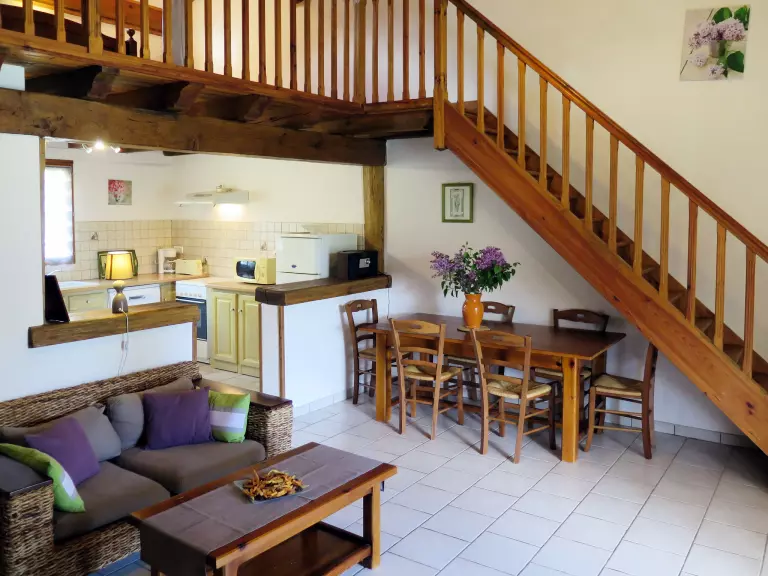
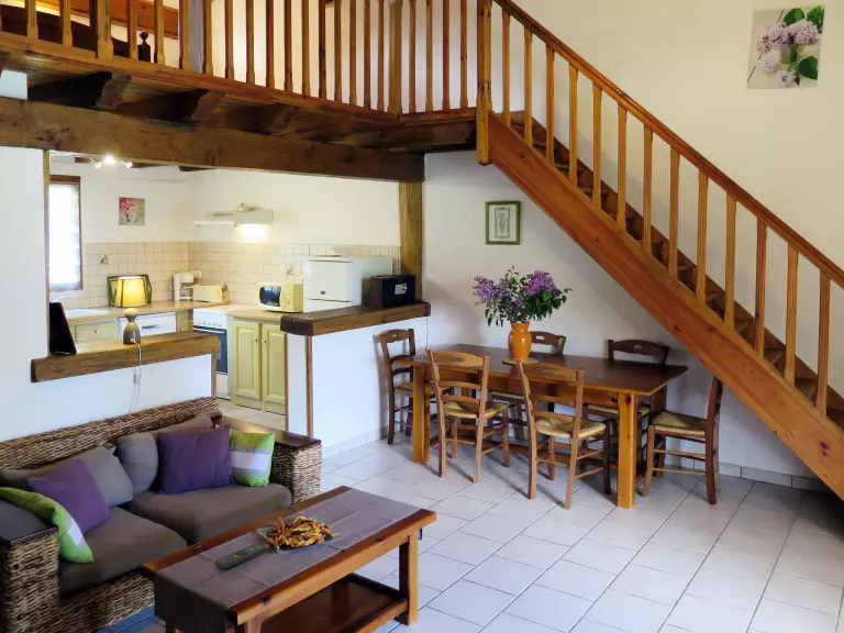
+ remote control [214,542,271,569]
